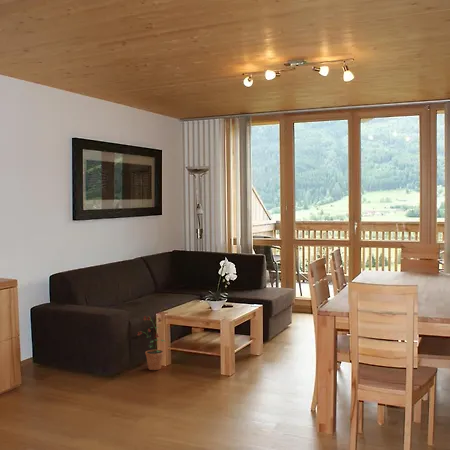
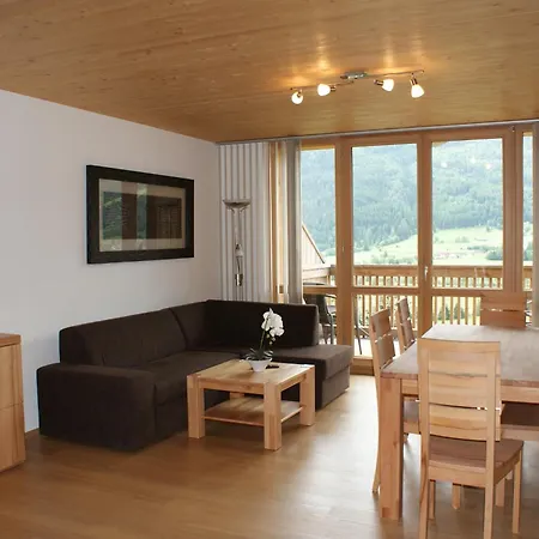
- potted plant [137,315,167,371]
